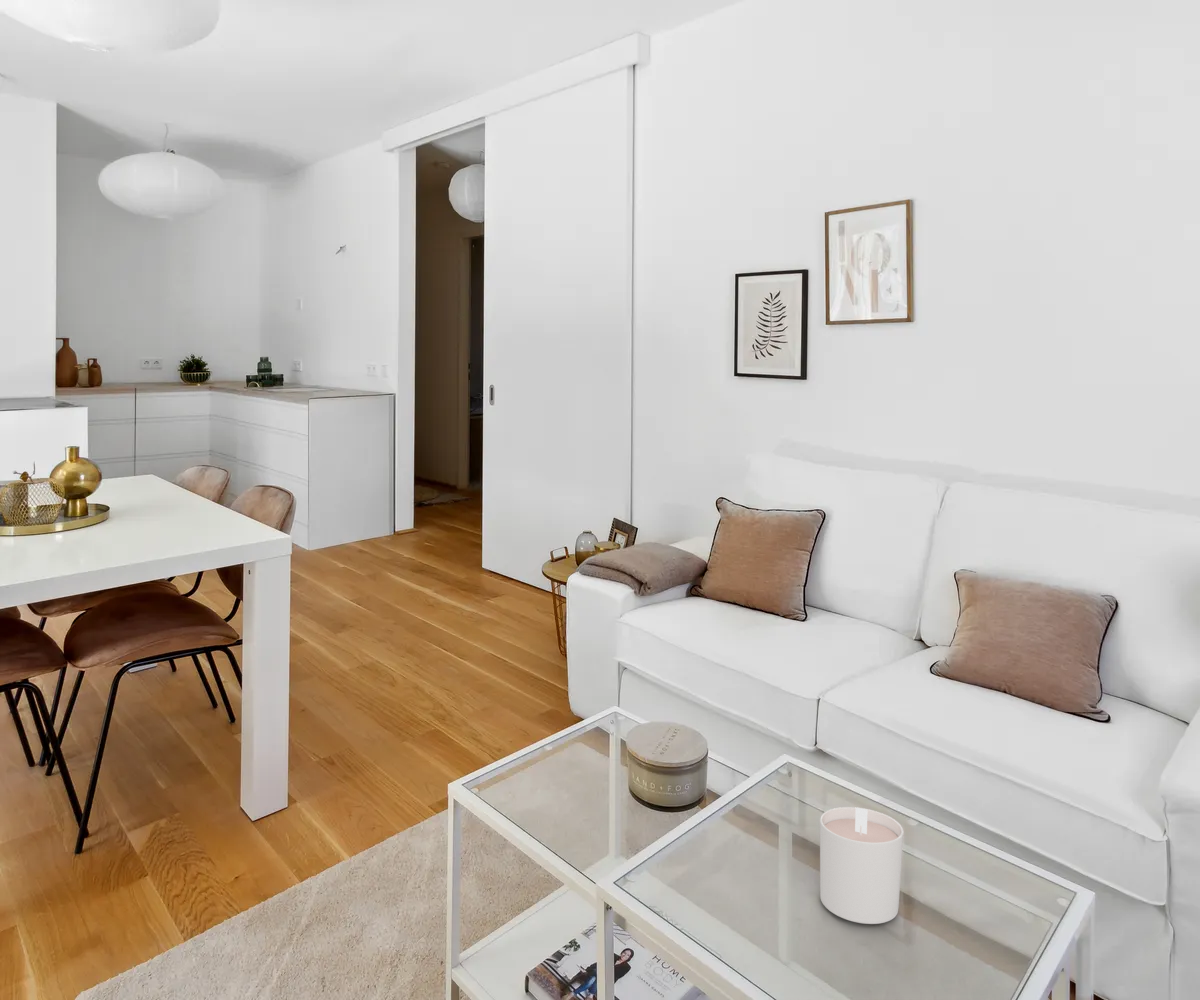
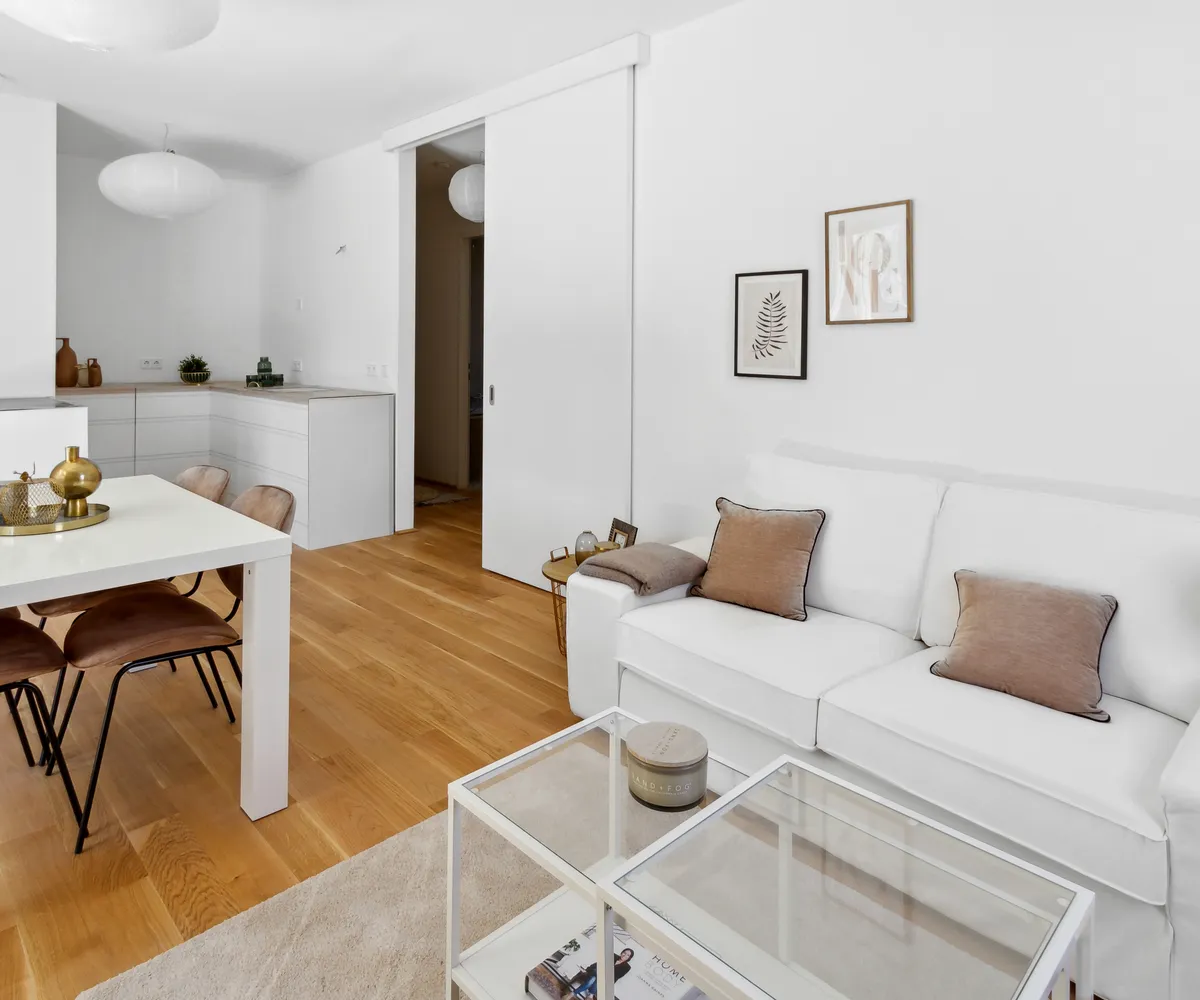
- candle [819,806,904,925]
